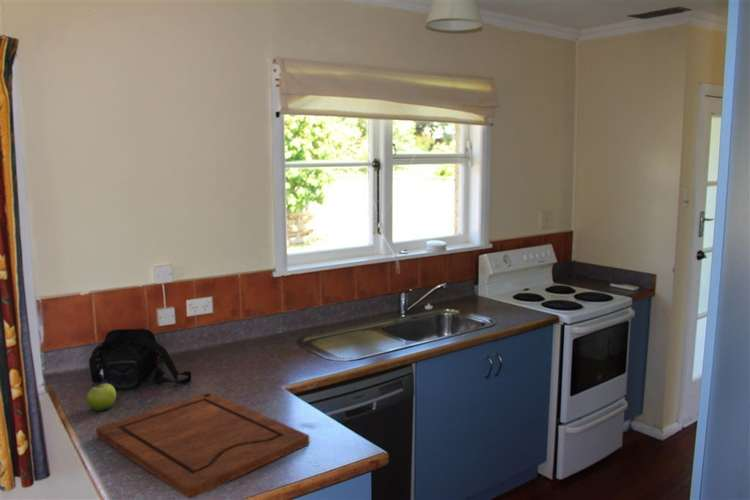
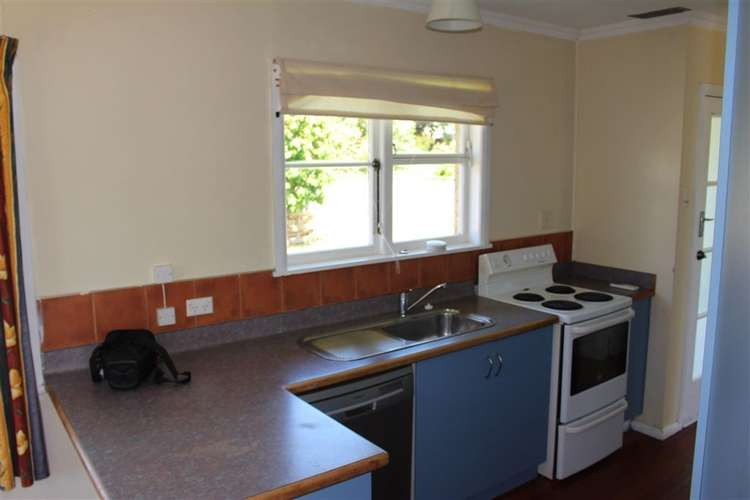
- fruit [86,382,117,412]
- cutting board [95,391,310,500]
